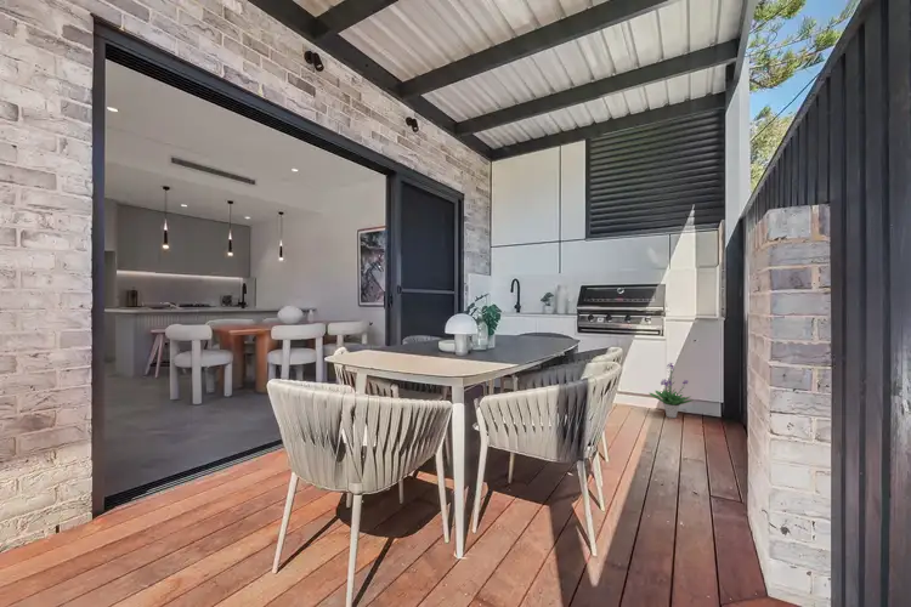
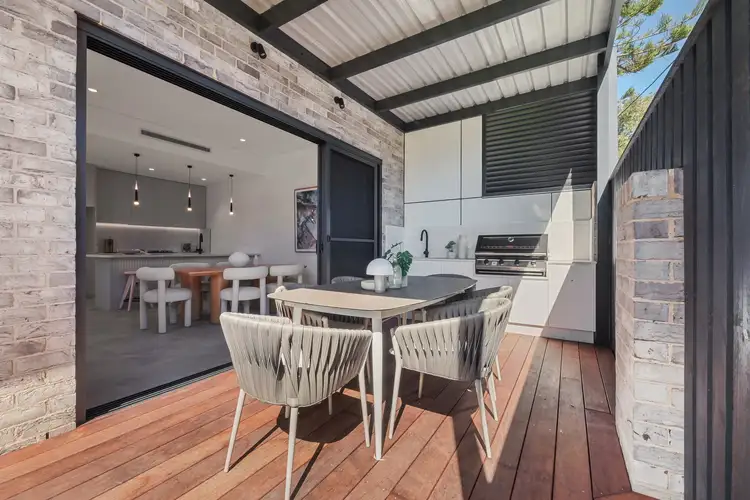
- potted plant [649,362,692,419]
